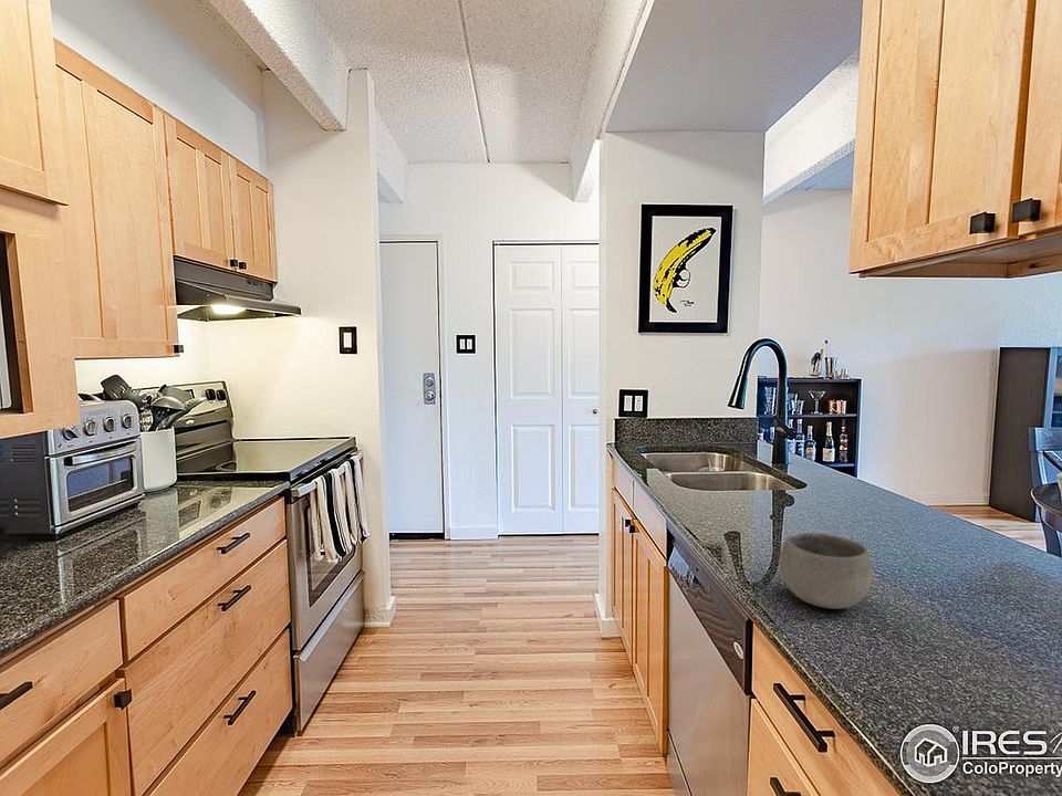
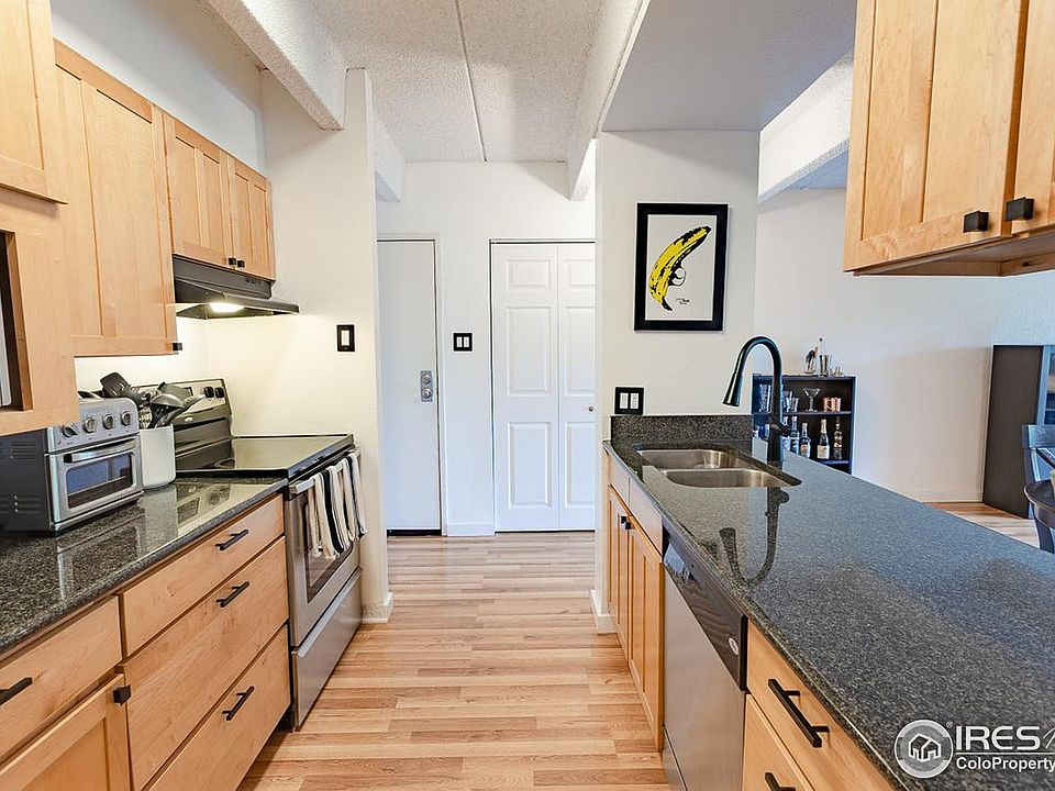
- bowl [778,532,873,610]
